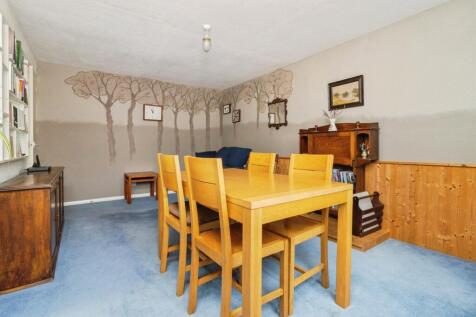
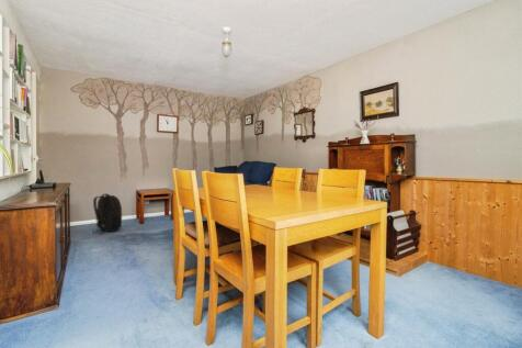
+ backpack [92,192,123,235]
